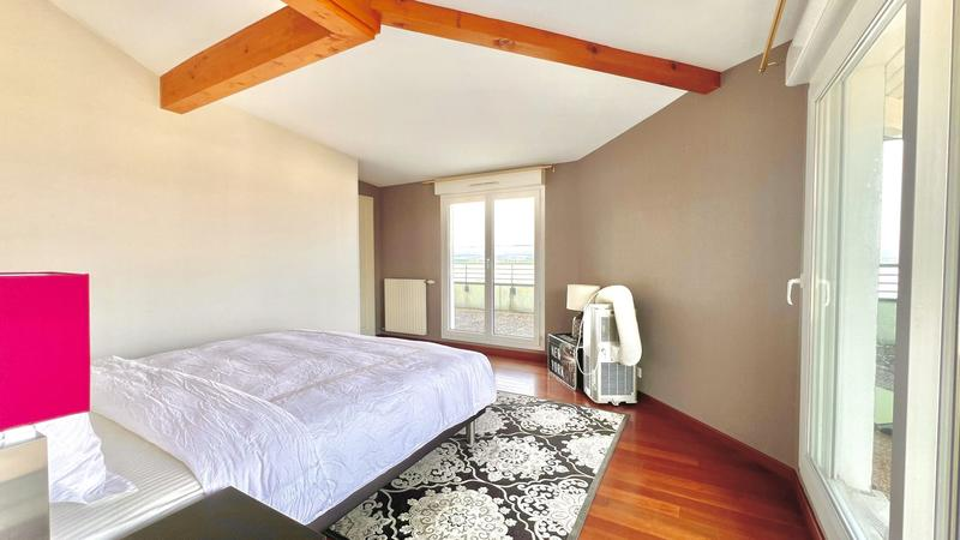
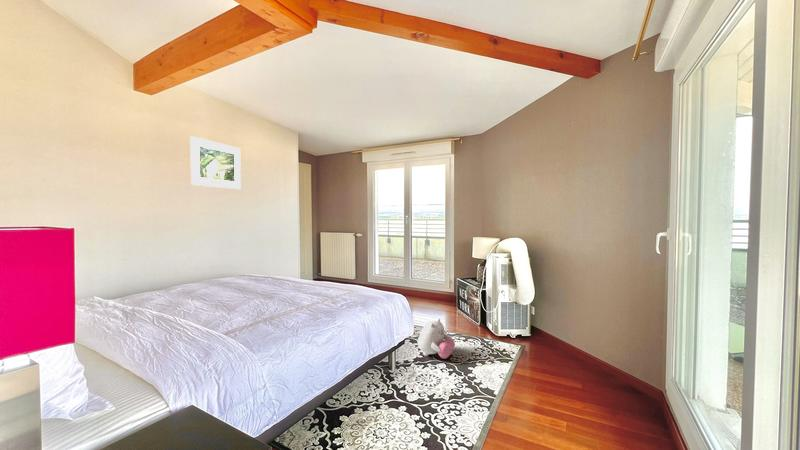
+ plush toy [417,318,456,360]
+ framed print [189,135,242,190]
